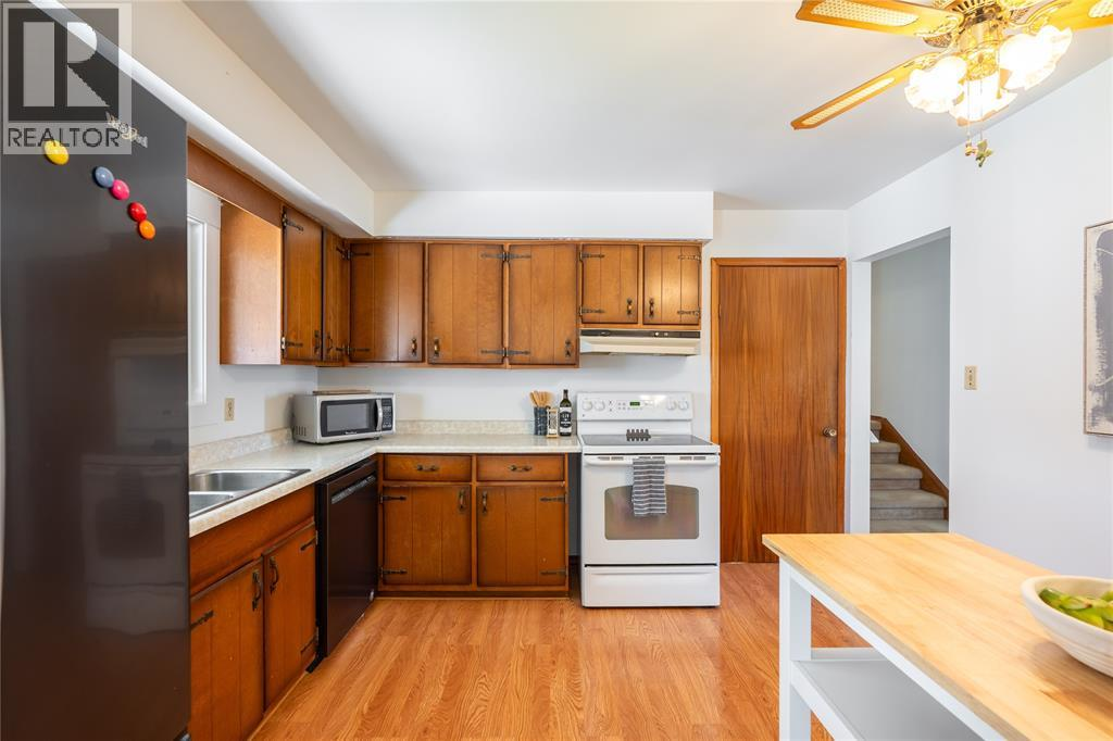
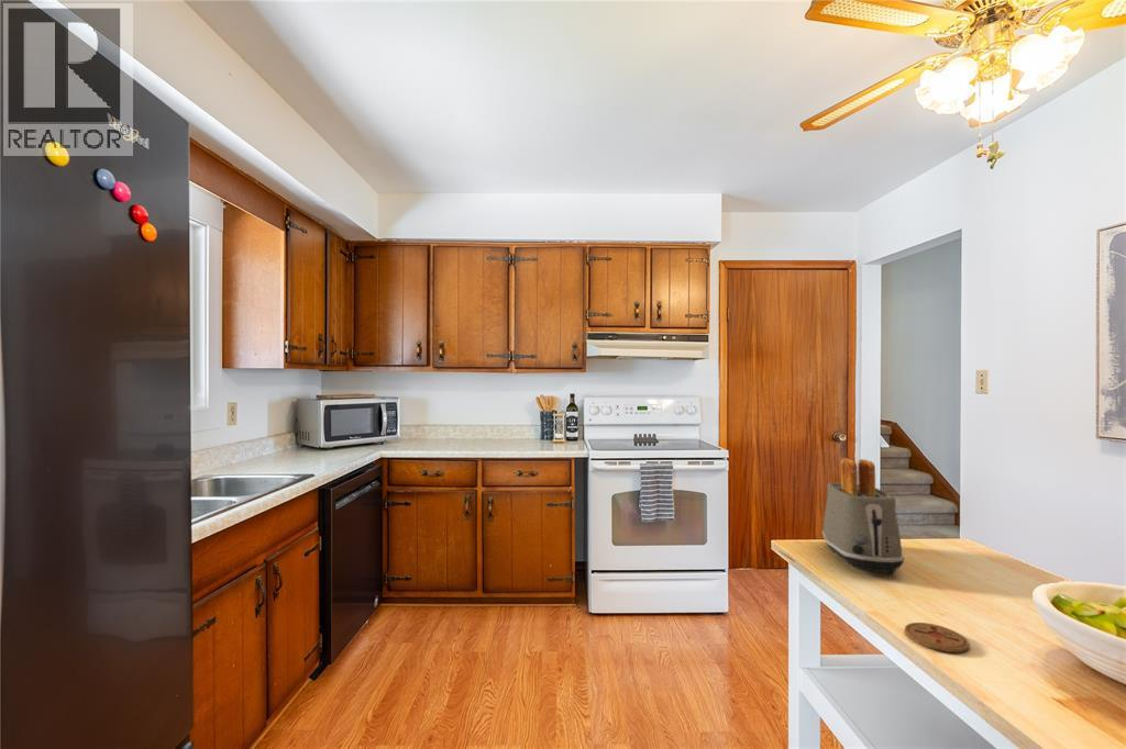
+ toaster [821,457,905,577]
+ coaster [904,622,971,653]
